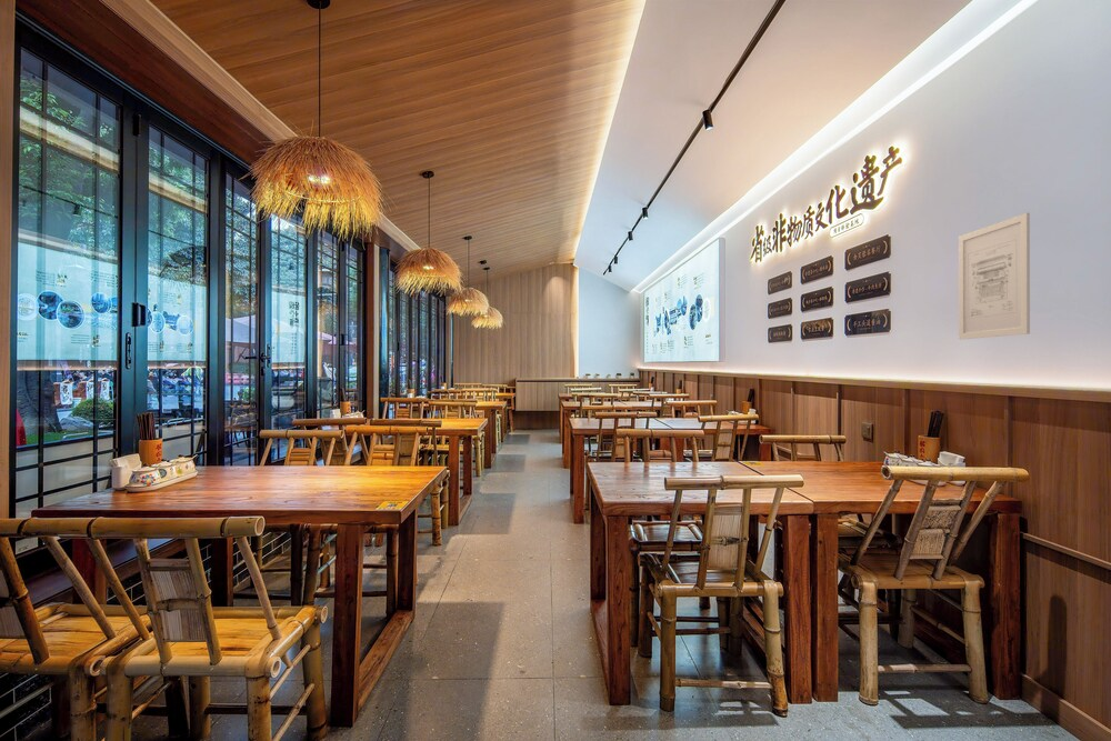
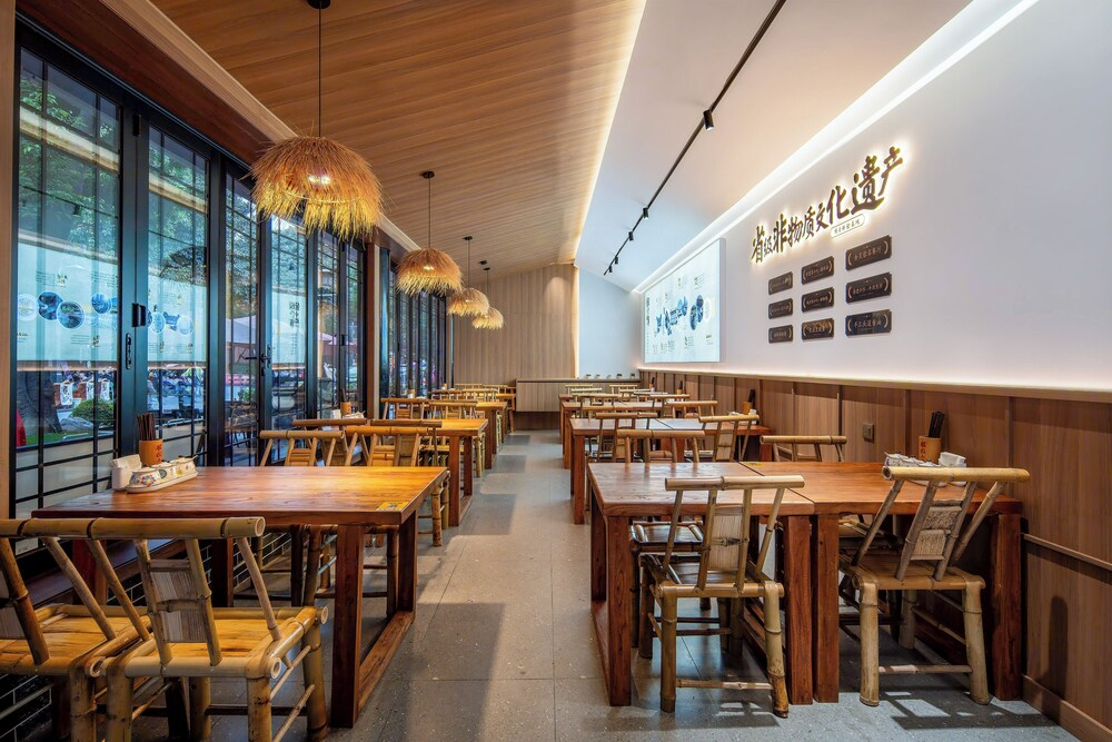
- wall art [958,212,1031,340]
